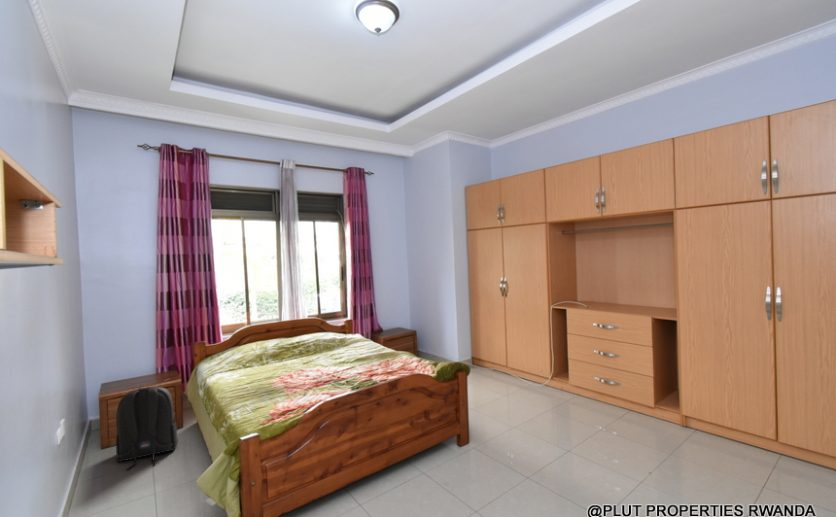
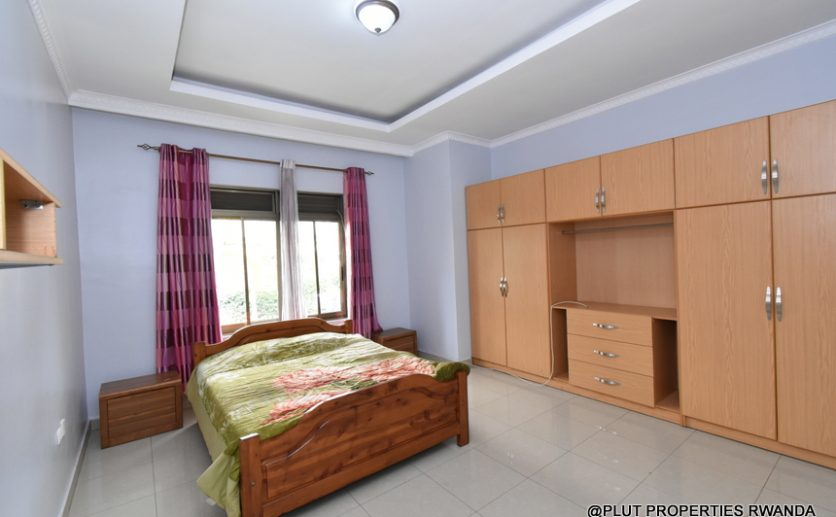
- backpack [115,384,179,471]
